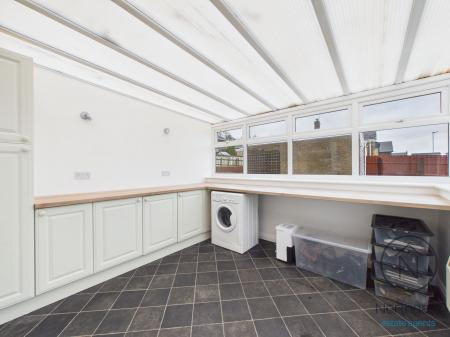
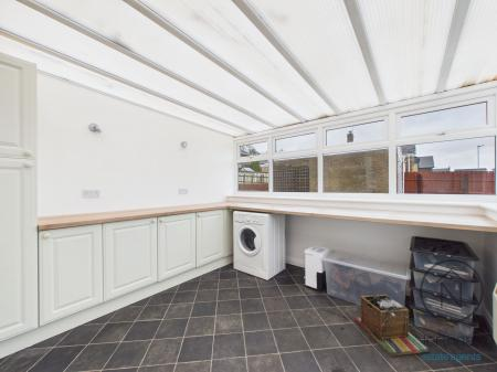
+ laundry basket [355,294,430,358]
